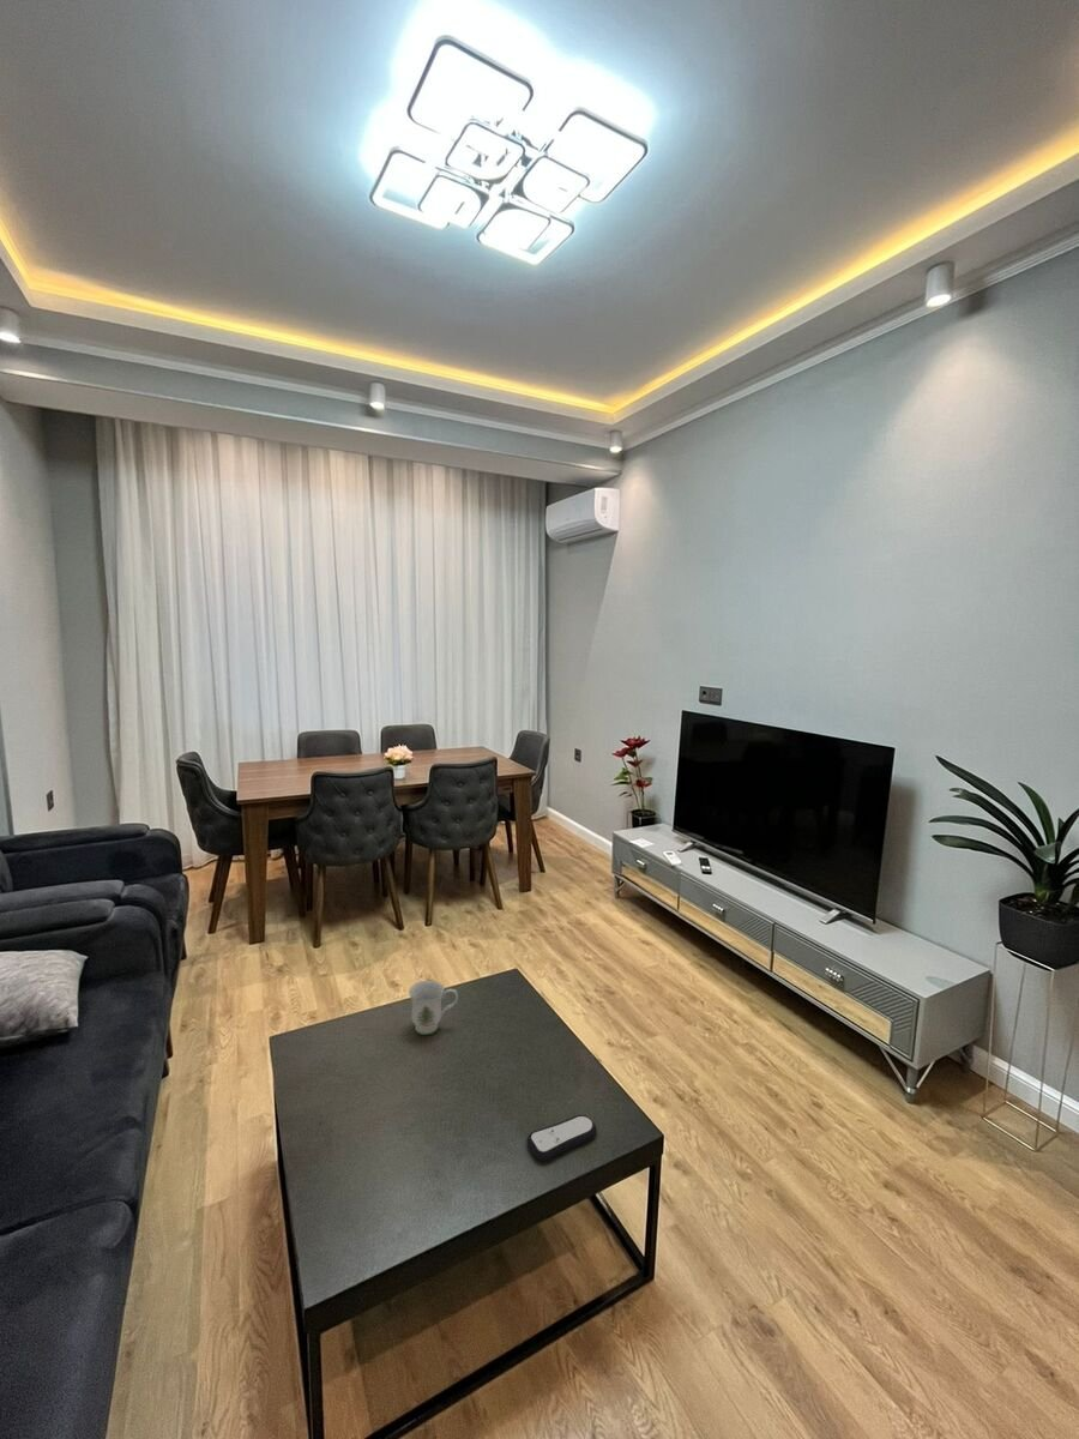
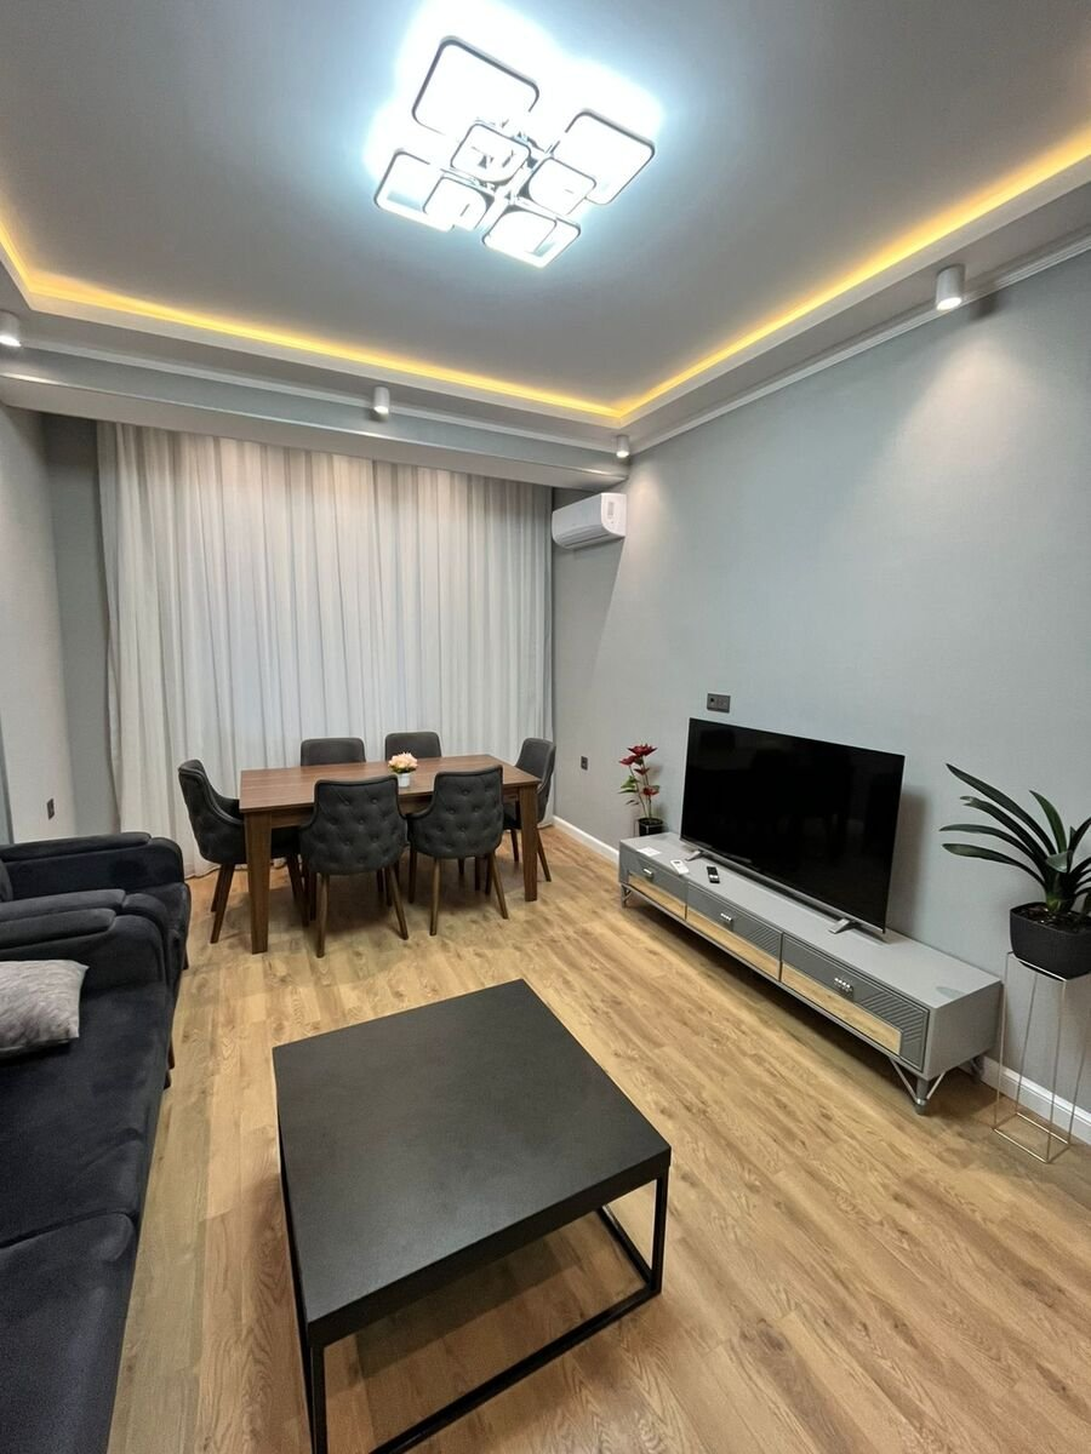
- remote control [525,1114,598,1162]
- mug [408,980,459,1036]
